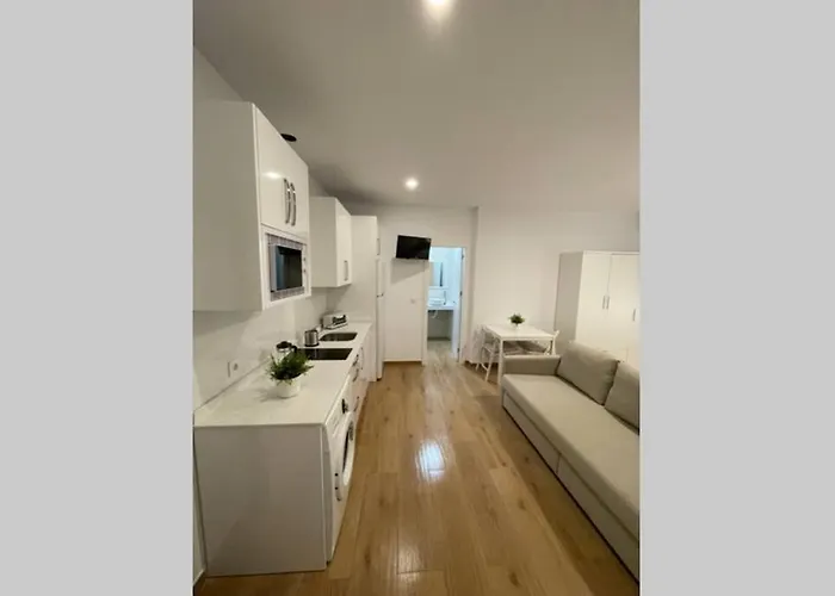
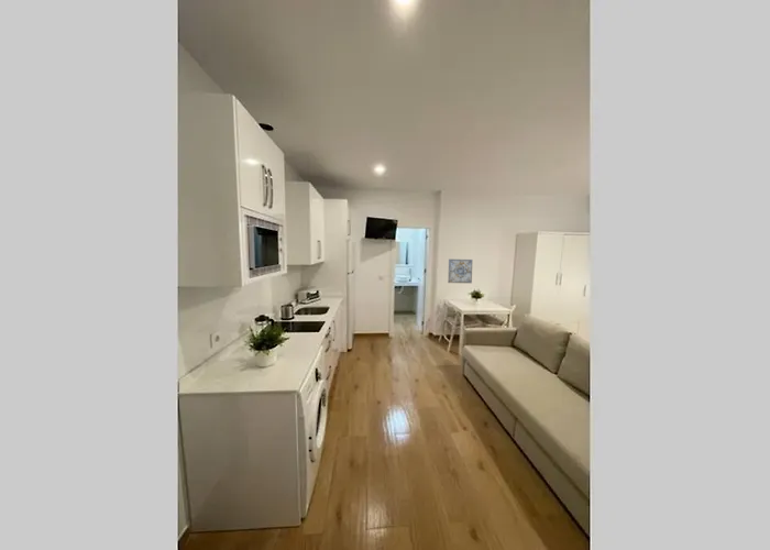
+ wall art [447,258,473,284]
